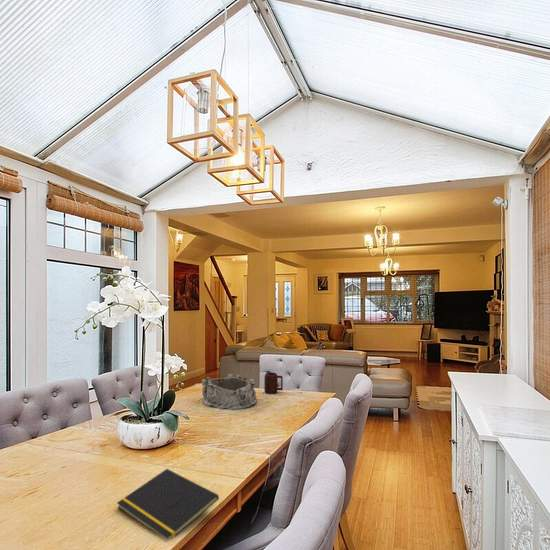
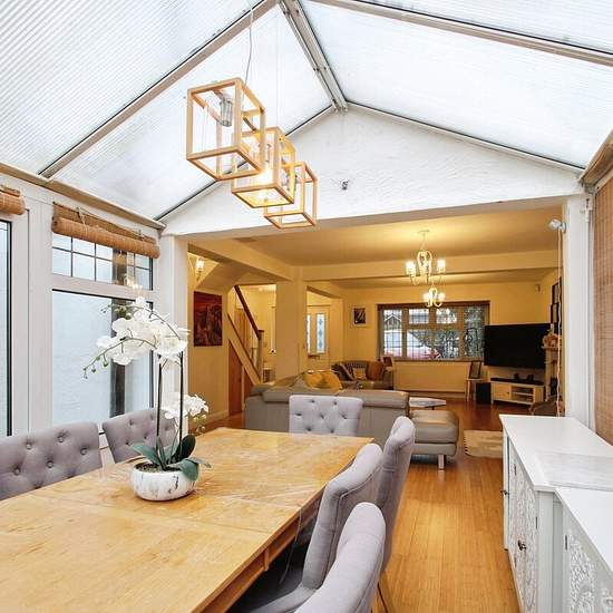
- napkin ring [201,373,258,411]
- mug [263,372,284,395]
- notepad [116,468,220,541]
